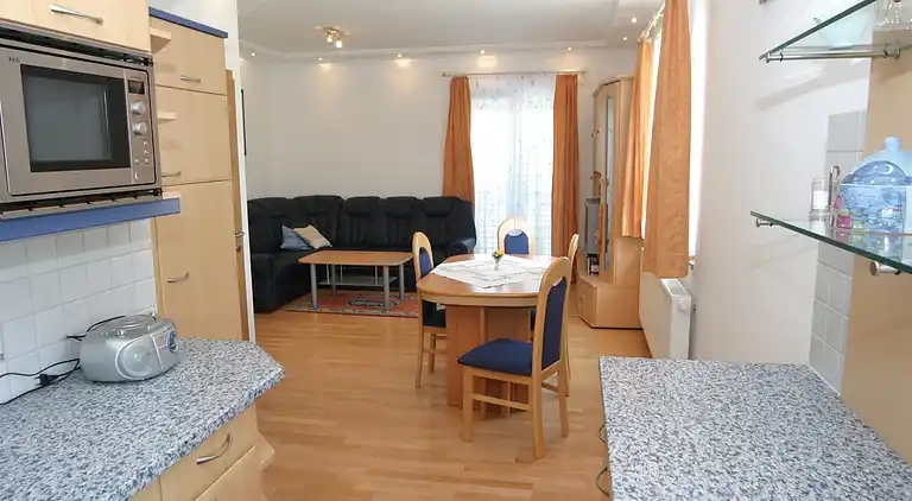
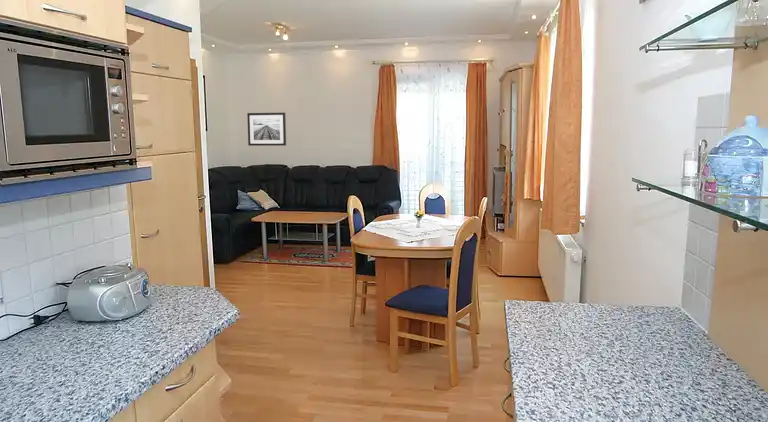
+ wall art [246,112,287,147]
